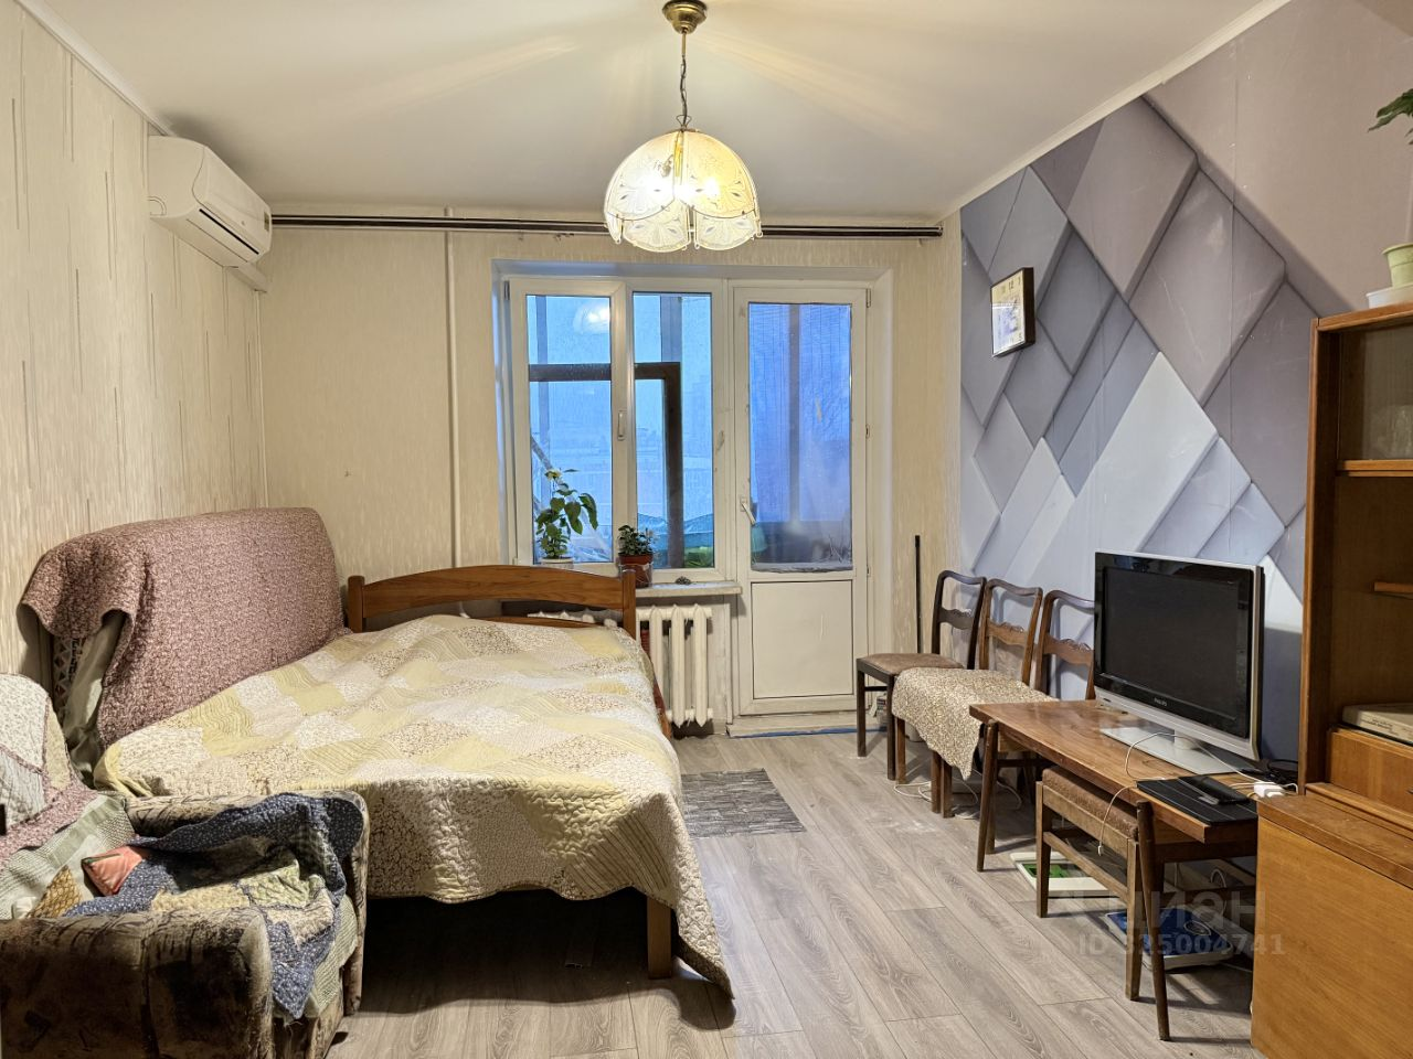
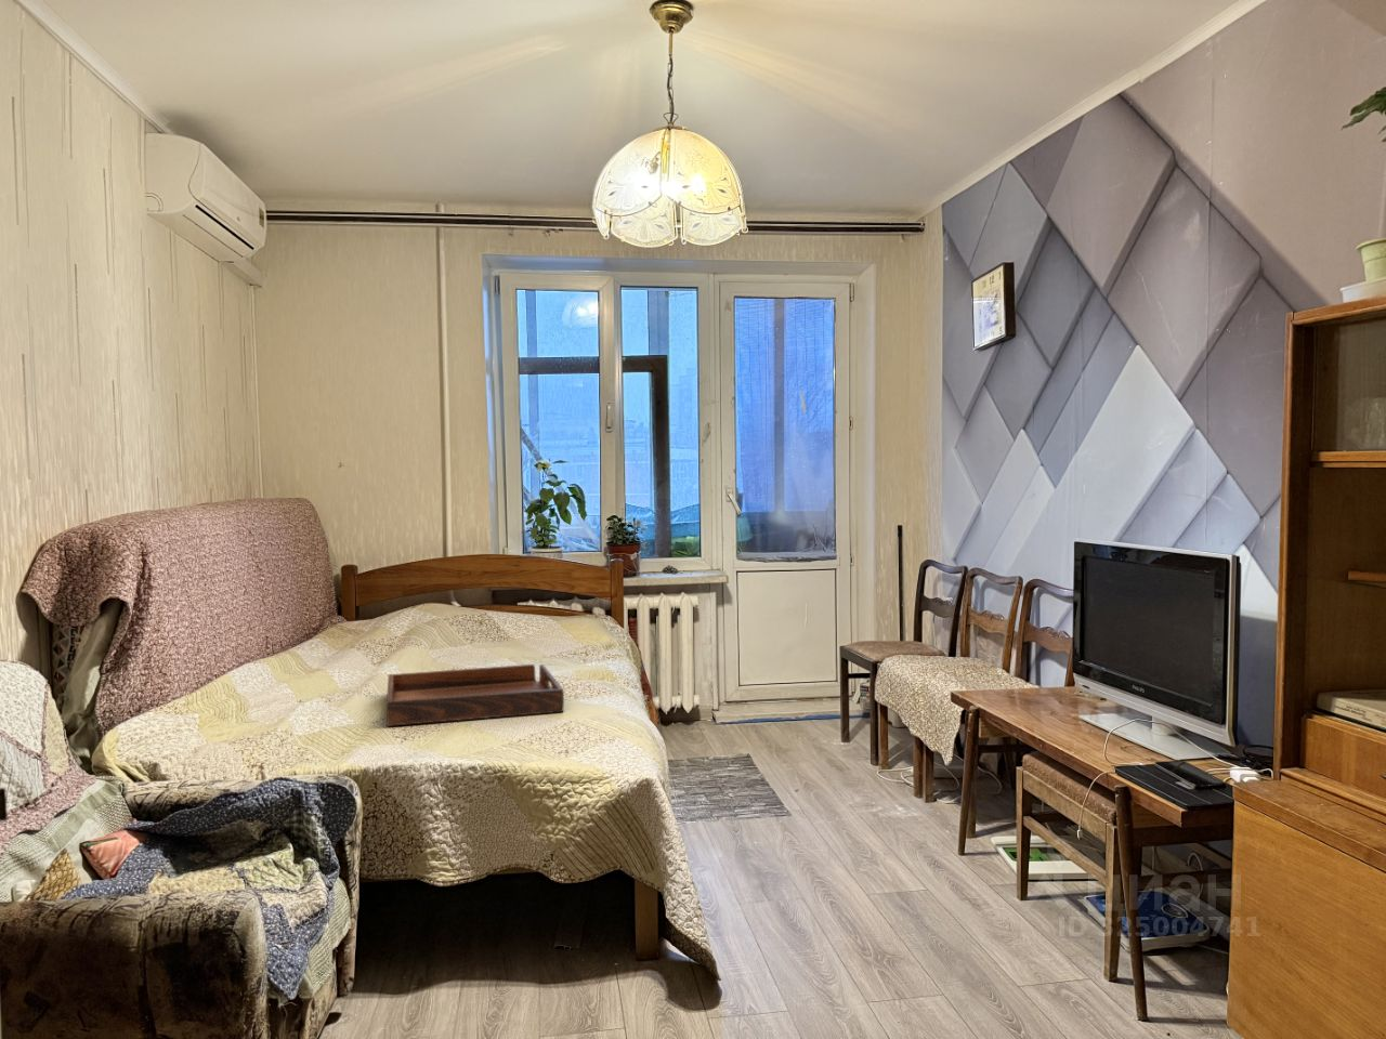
+ serving tray [385,664,565,727]
